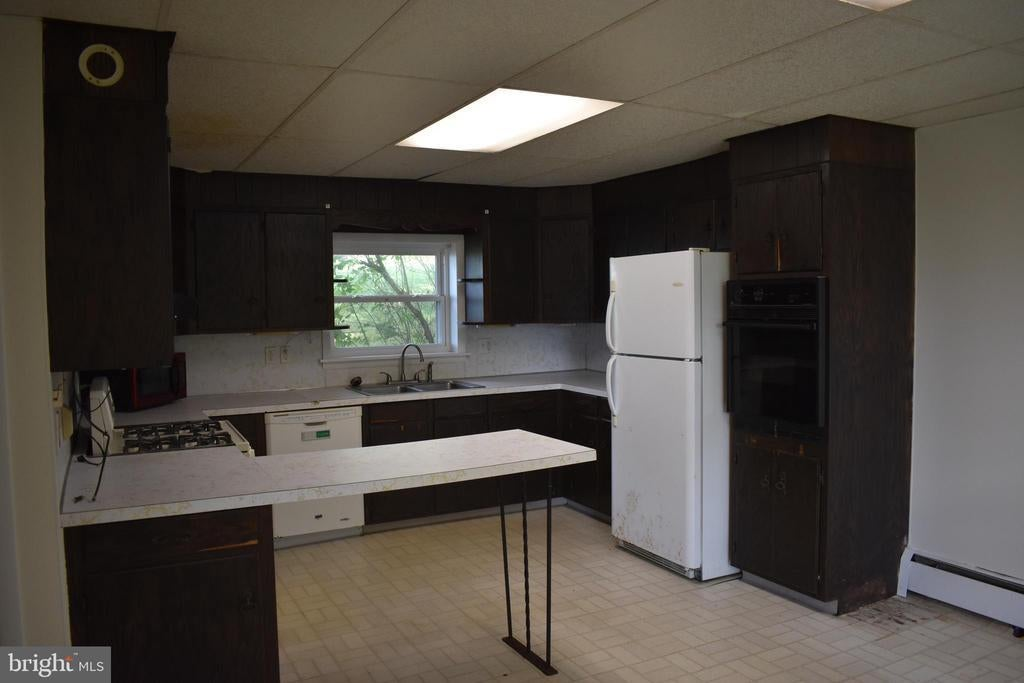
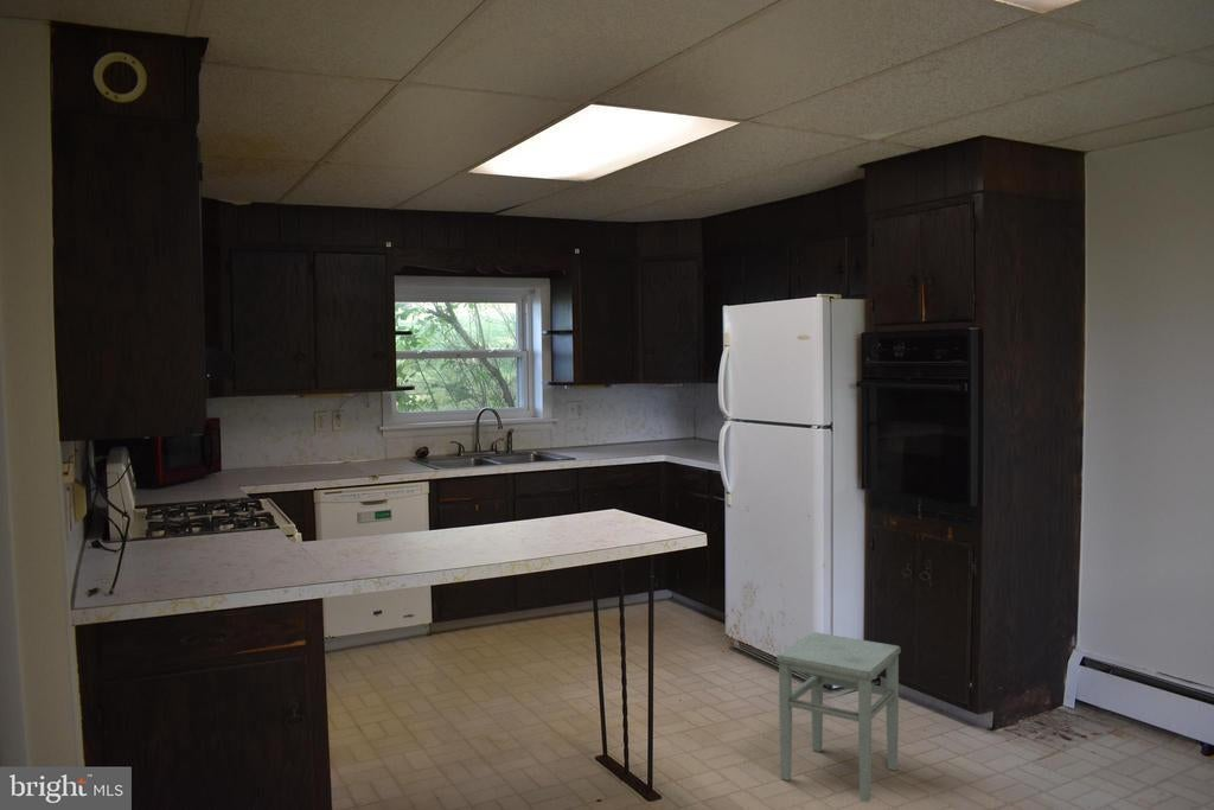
+ stool [775,631,902,803]
